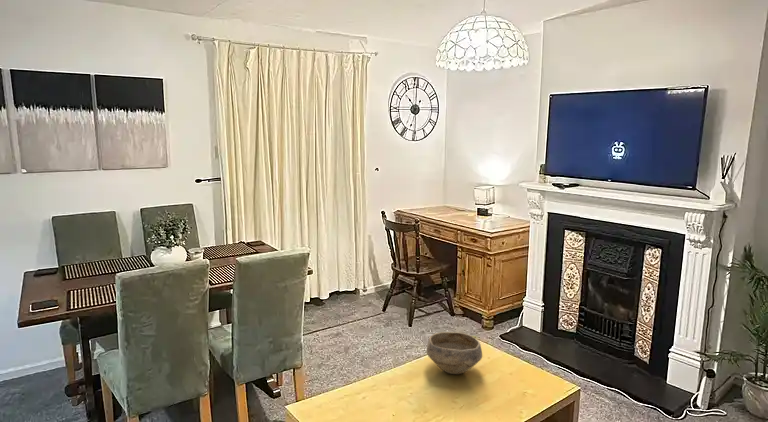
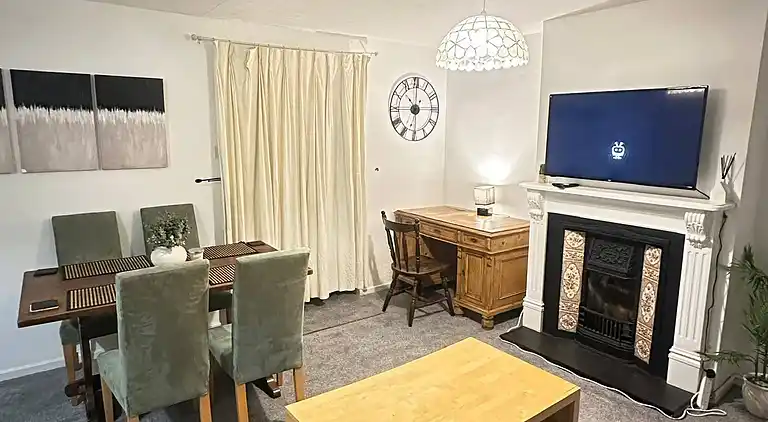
- bowl [426,331,483,375]
